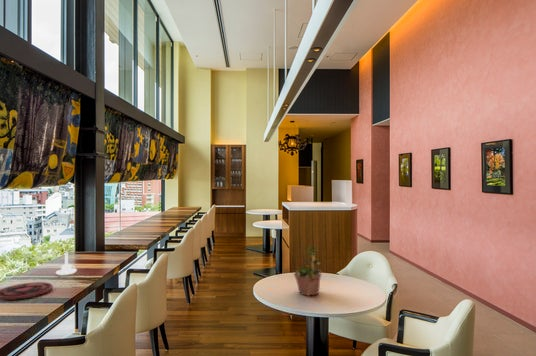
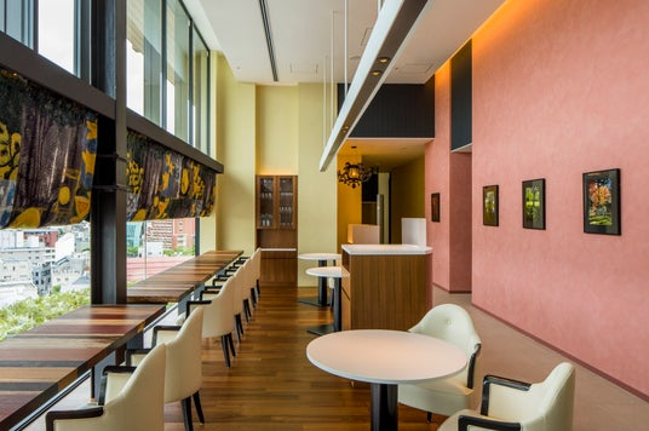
- plate [0,281,54,301]
- candle holder [55,248,78,276]
- potted plant [293,245,323,297]
